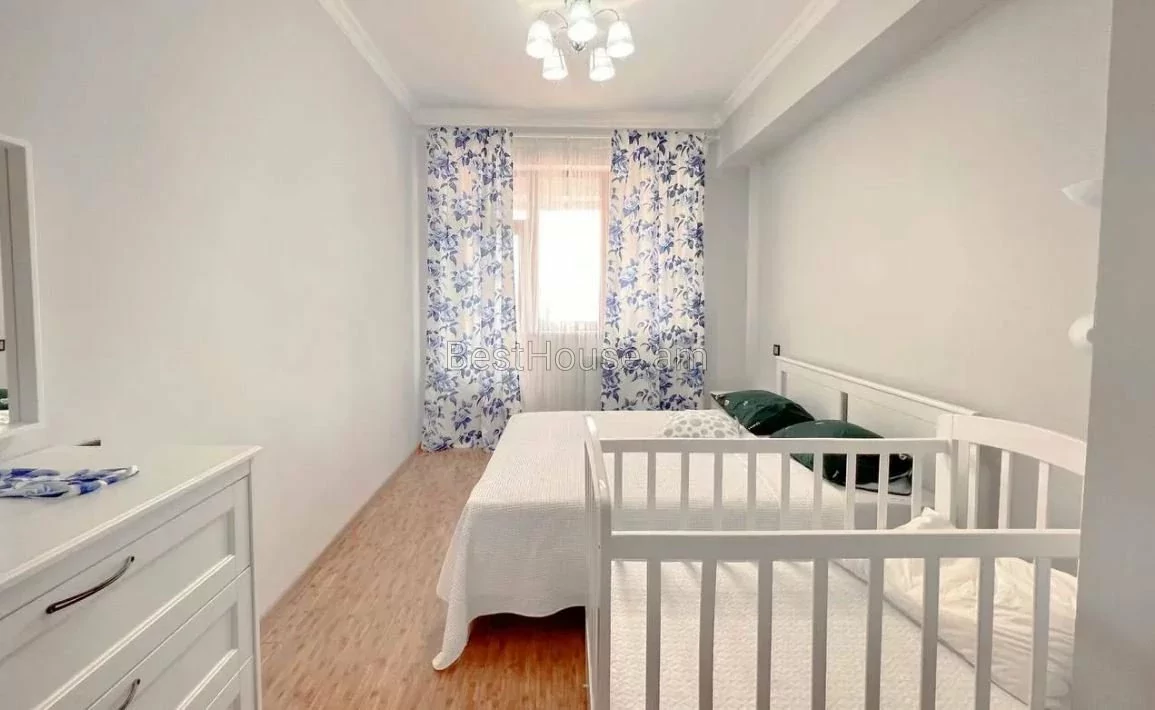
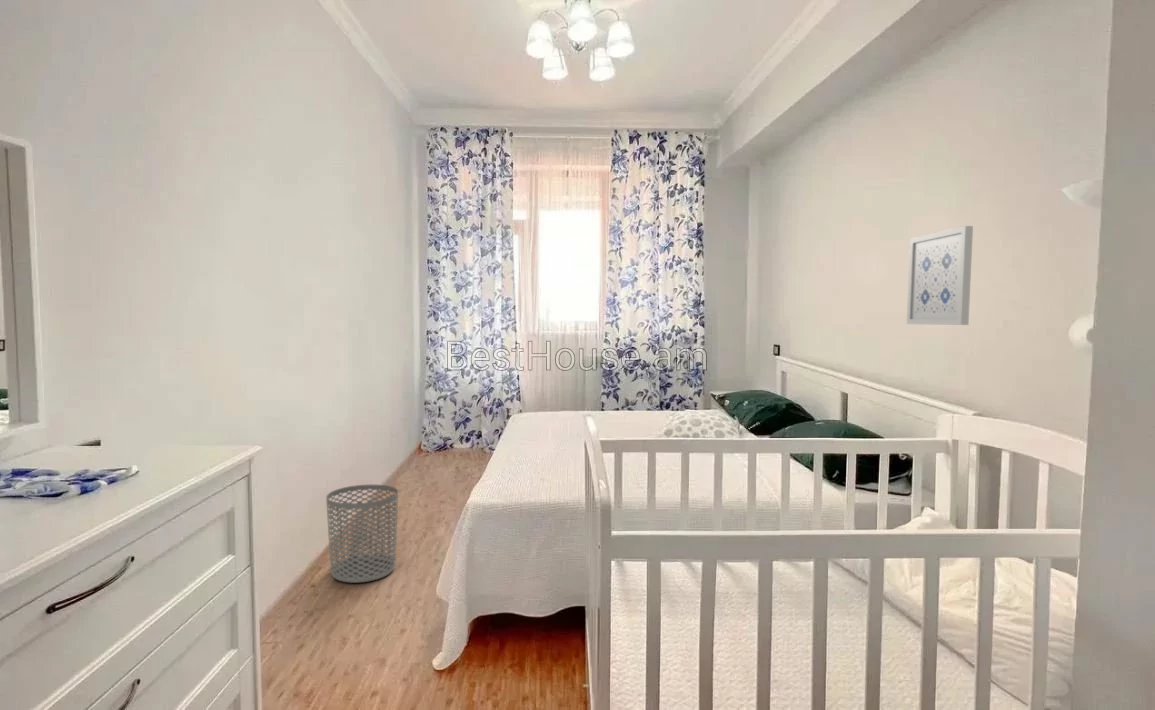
+ wall art [906,225,974,326]
+ waste bin [325,484,399,584]
